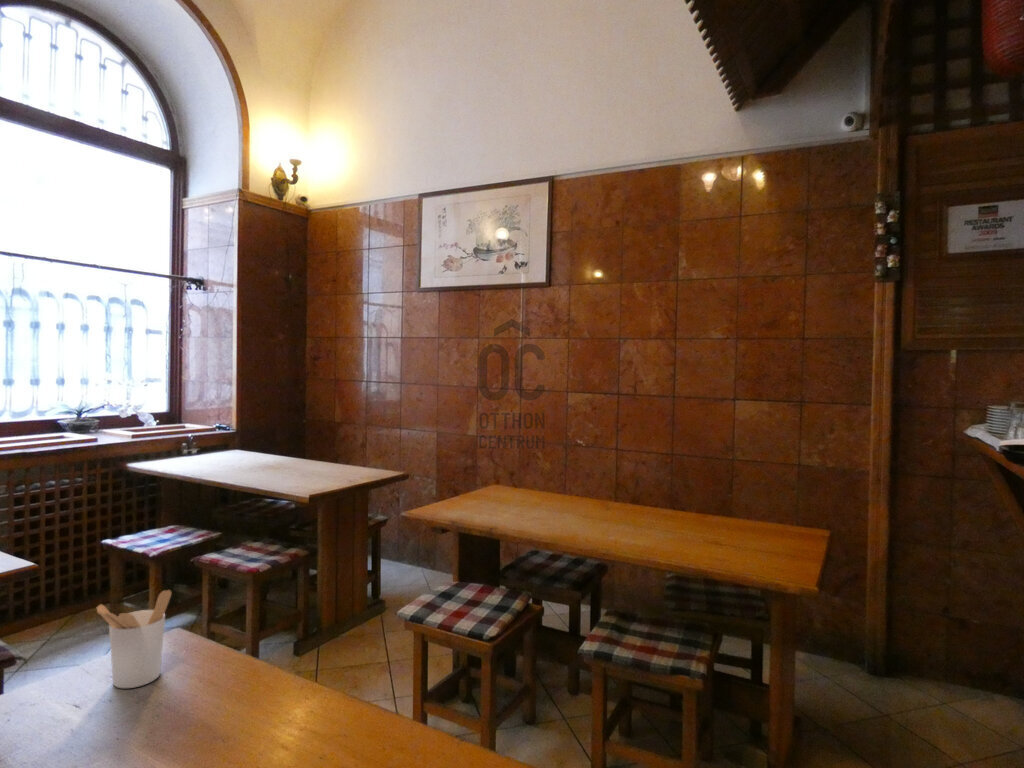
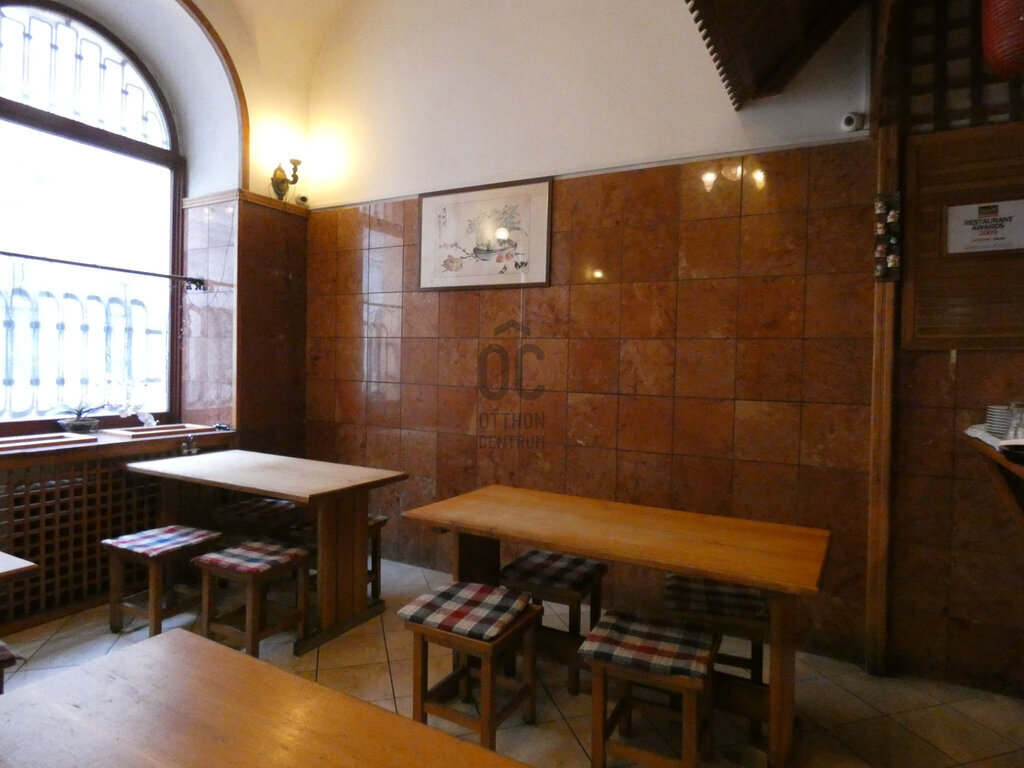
- utensil holder [96,589,172,689]
